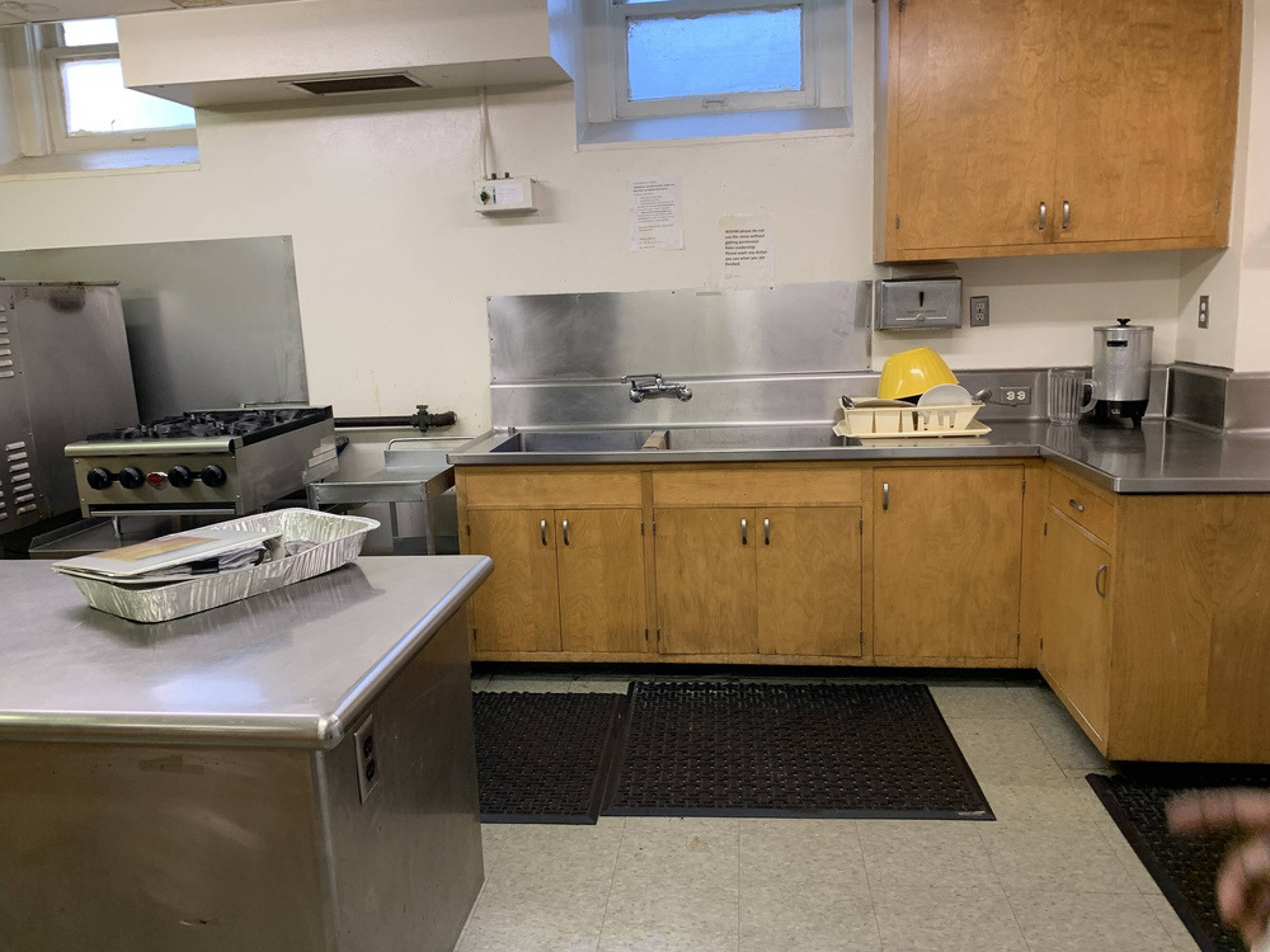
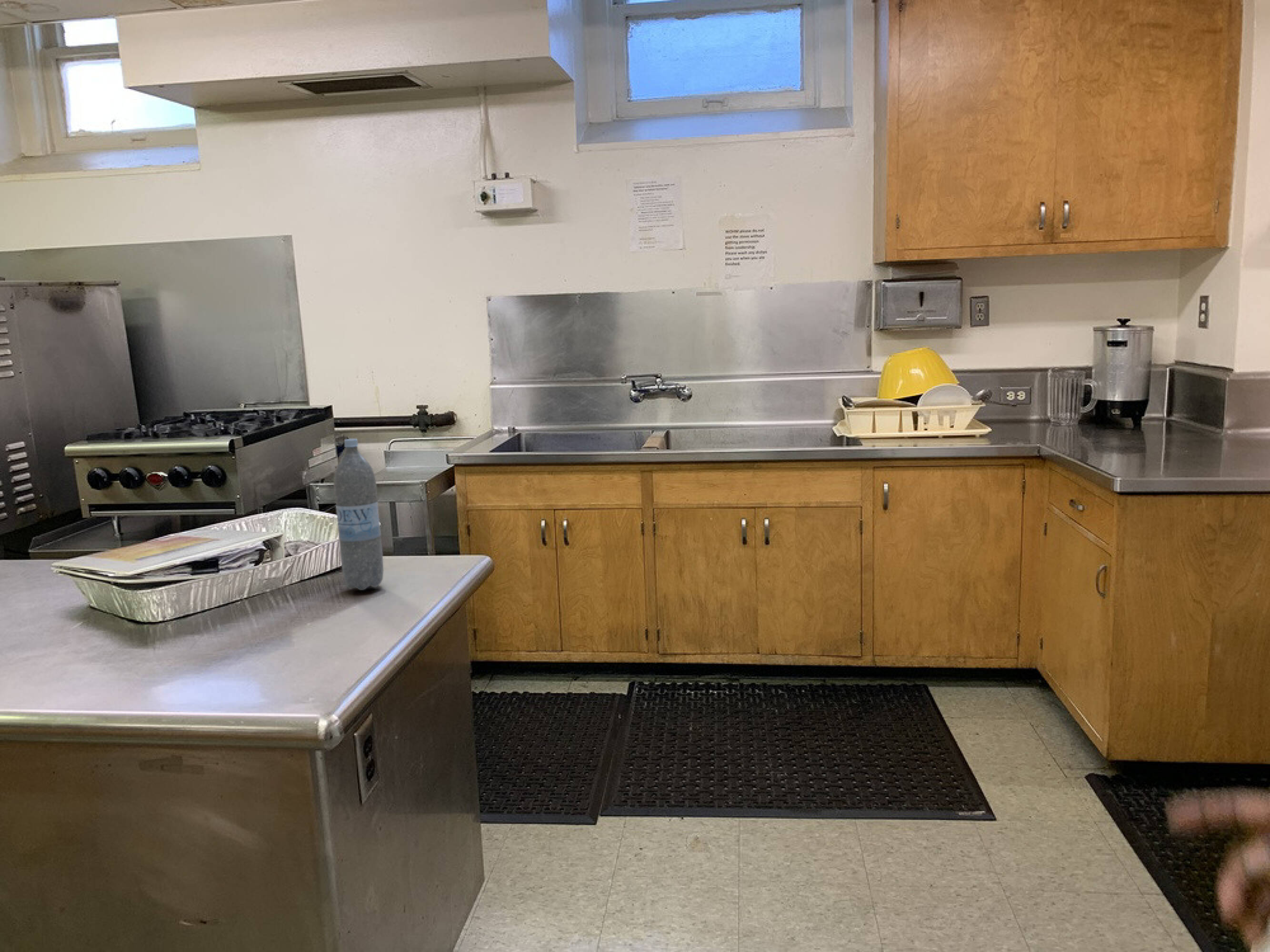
+ water bottle [333,438,384,591]
